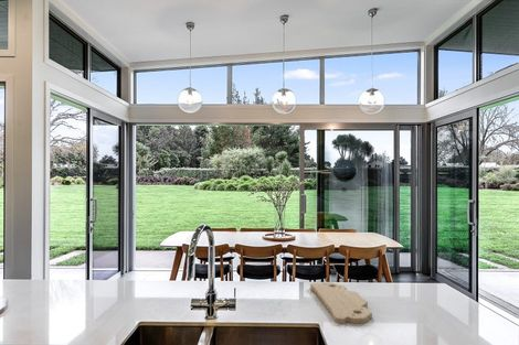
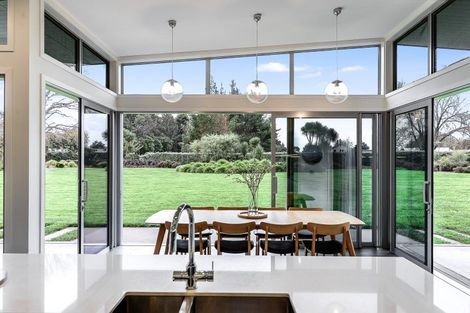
- cutting board [309,281,373,325]
